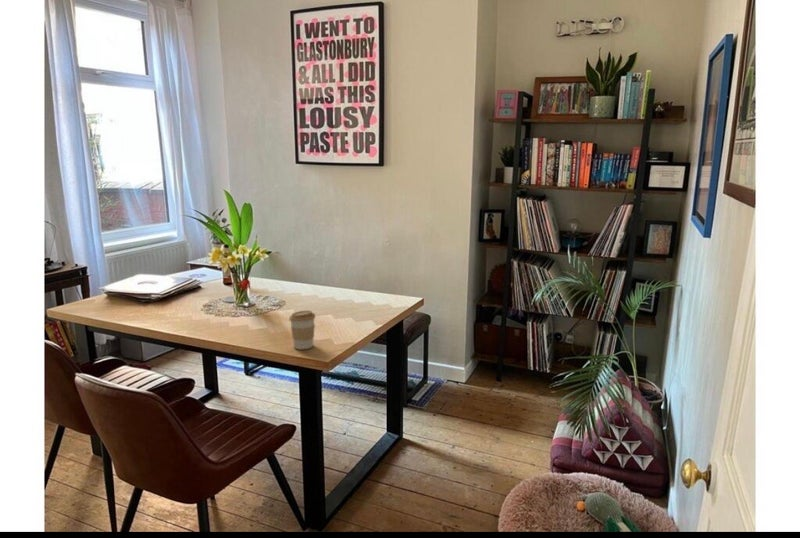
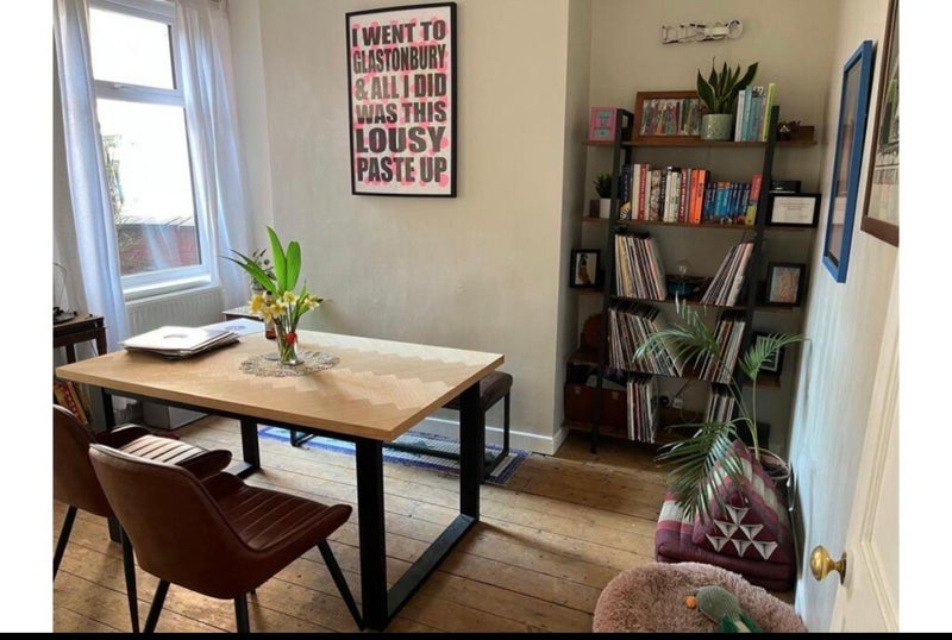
- coffee cup [288,310,316,350]
